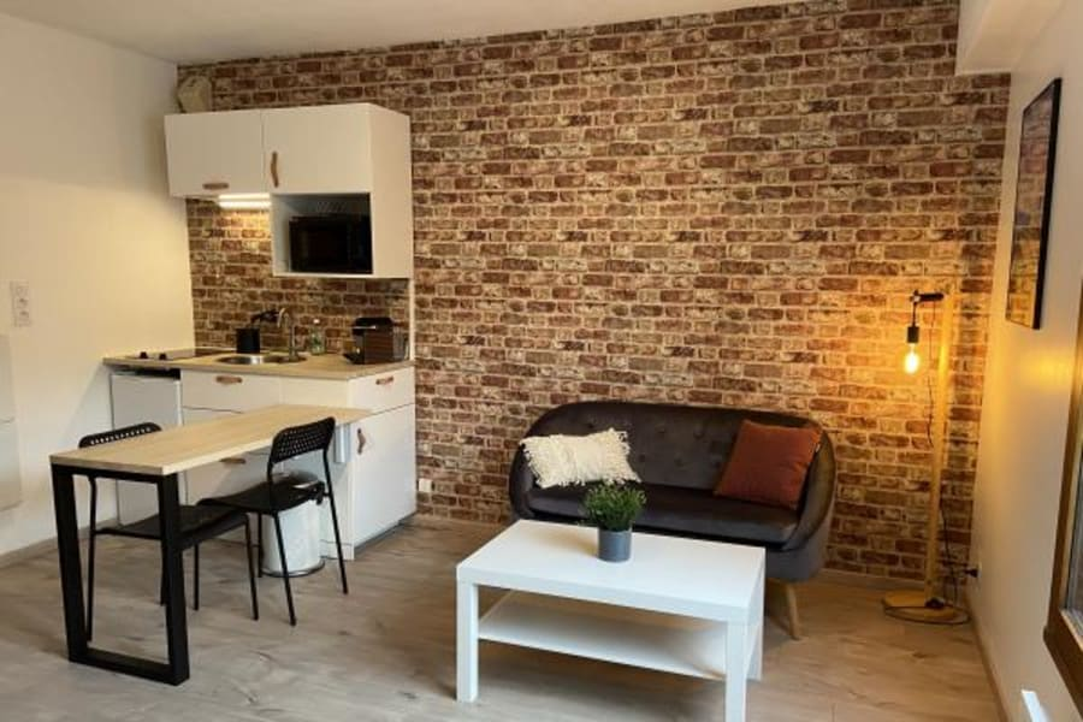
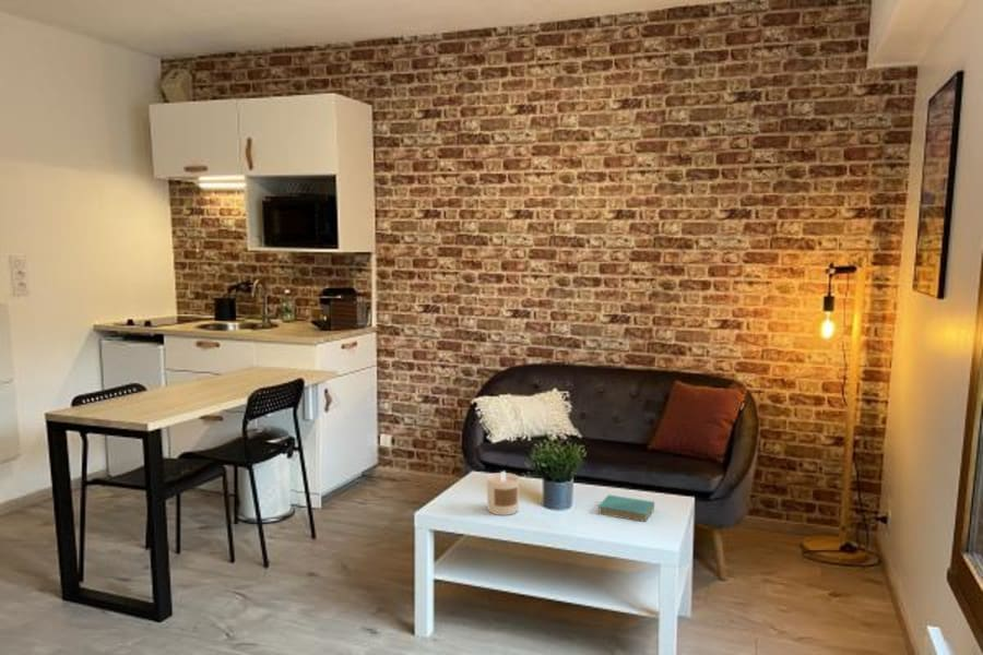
+ candle [486,471,521,516]
+ book [597,493,655,523]
